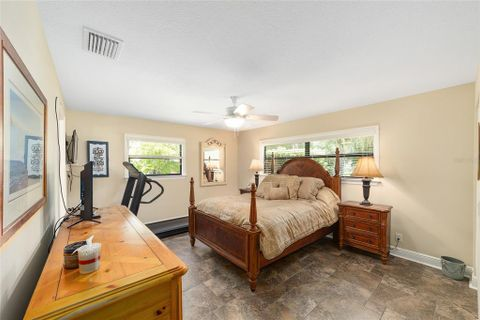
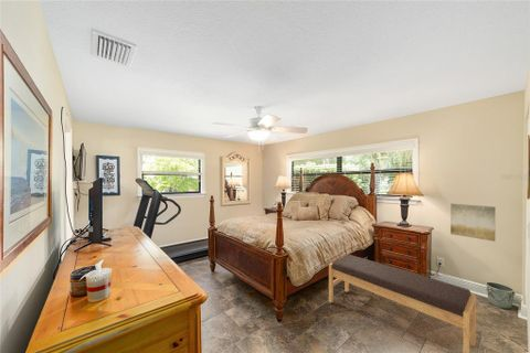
+ wall art [449,203,497,243]
+ bench [328,254,477,353]
